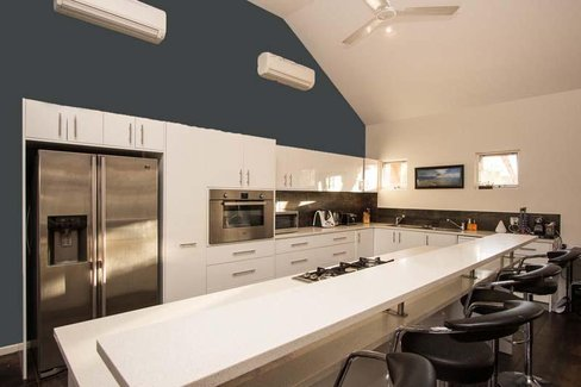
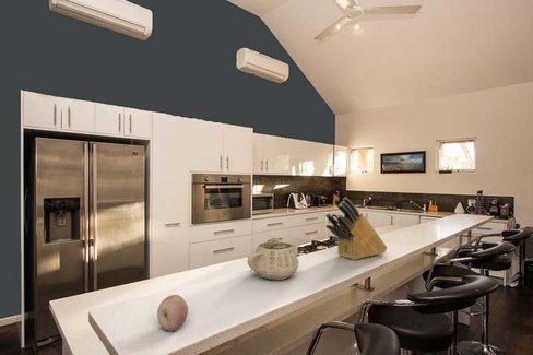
+ knife block [324,196,388,261]
+ teapot [246,237,301,281]
+ fruit [156,294,189,332]
